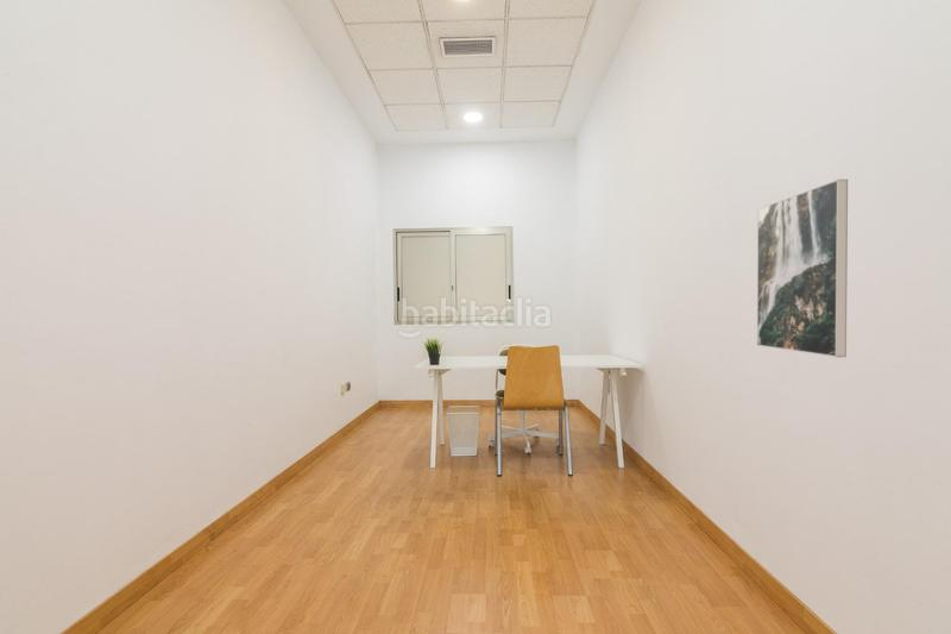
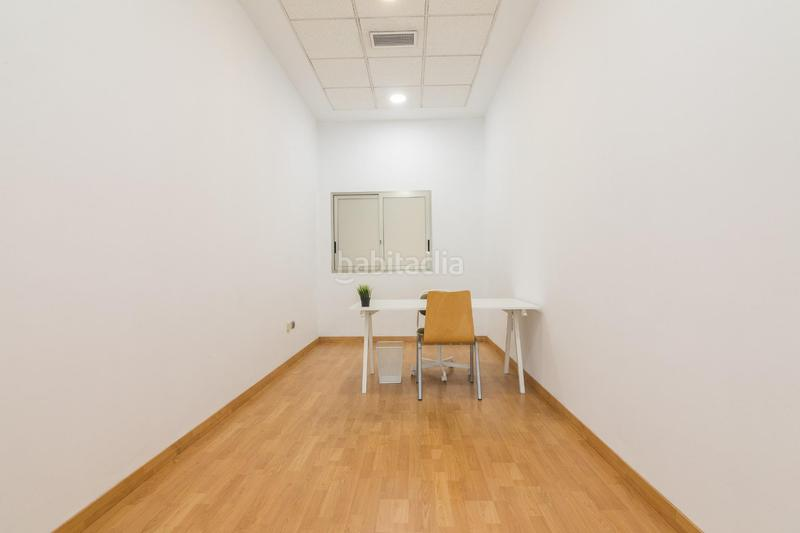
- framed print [756,178,849,358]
